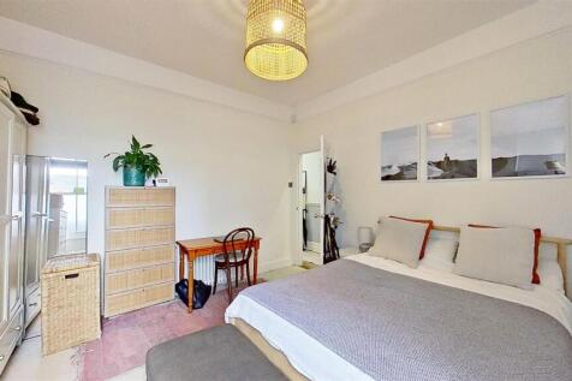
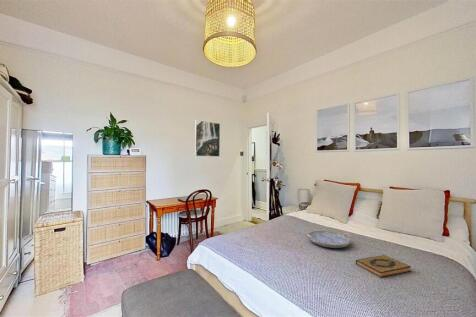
+ hardback book [355,254,412,279]
+ serving tray [307,230,352,249]
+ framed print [194,119,221,158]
